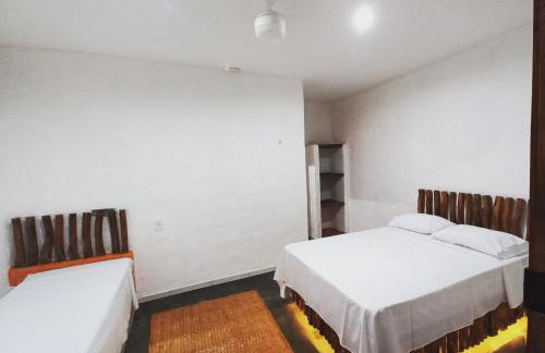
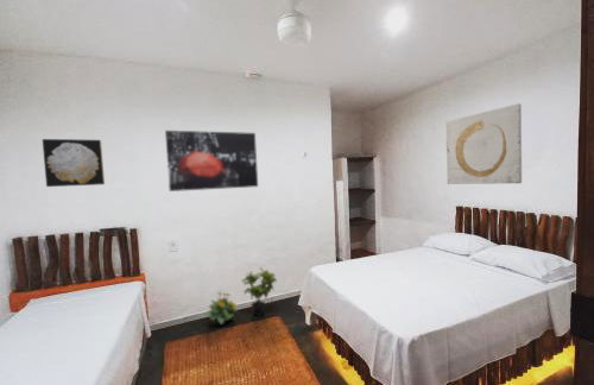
+ wall art [42,138,106,188]
+ potted plant [241,266,278,317]
+ flowering plant [204,291,238,324]
+ wall art [164,130,259,192]
+ wall art [446,102,523,185]
